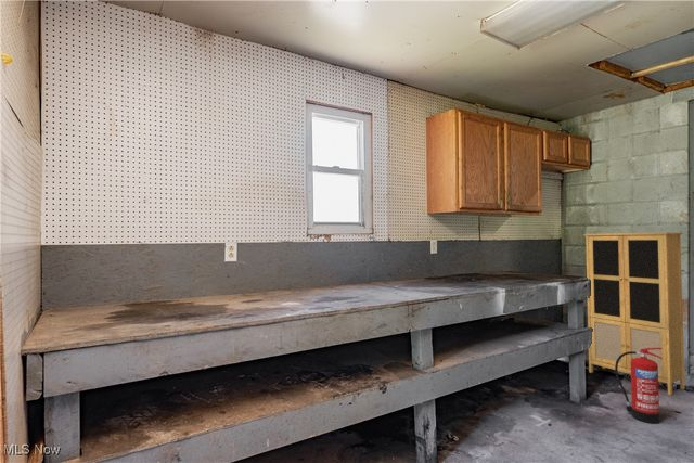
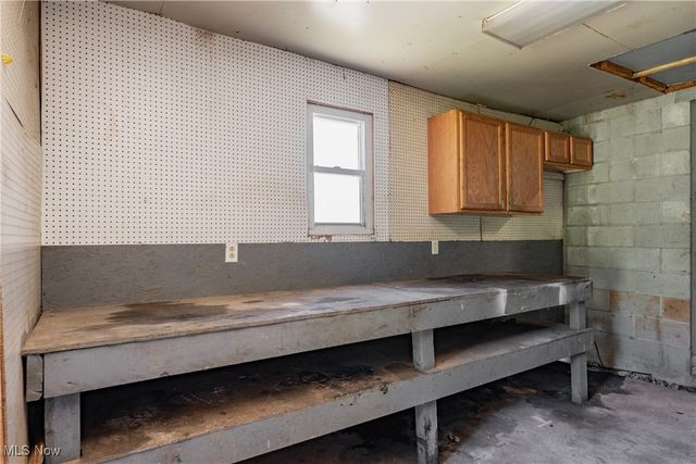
- cabinet [582,231,686,397]
- fire extinguisher [614,348,661,425]
